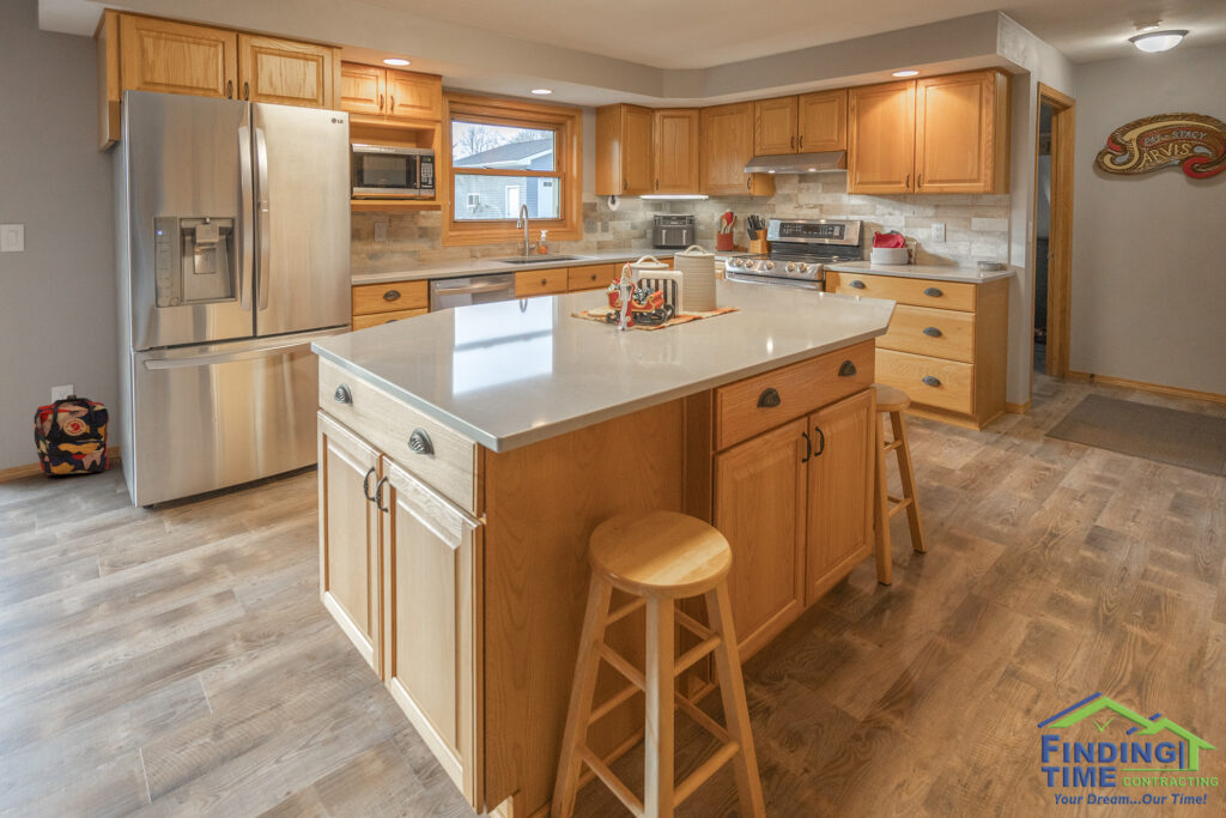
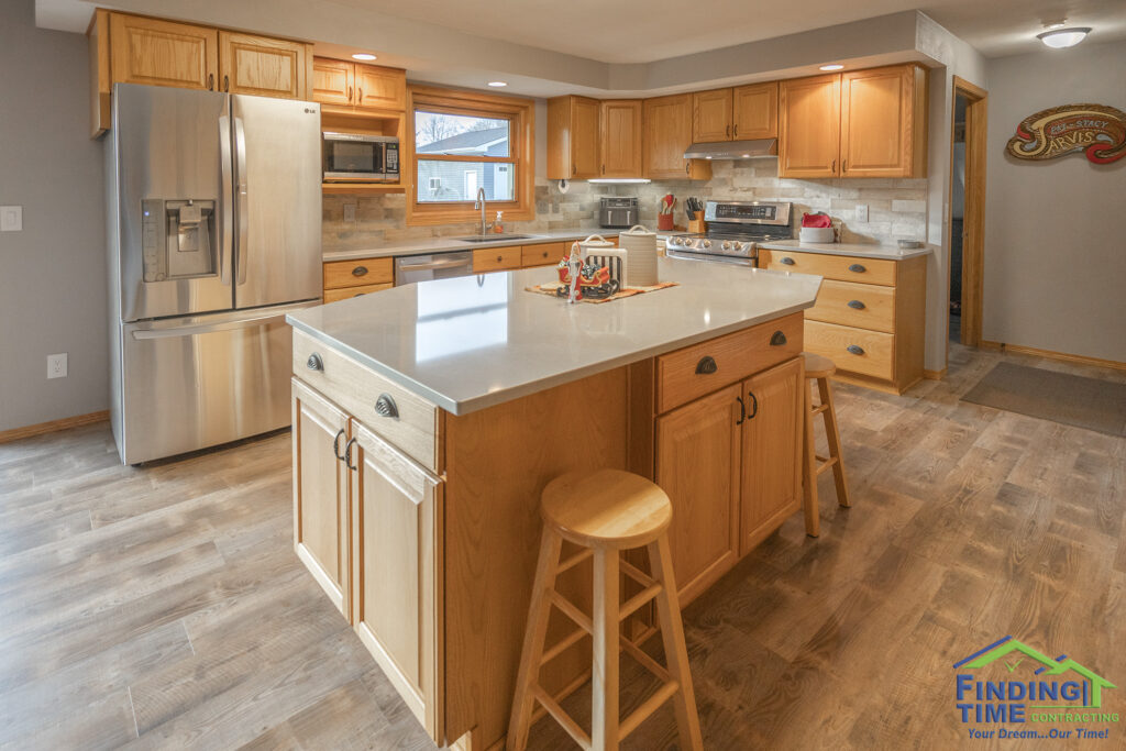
- backpack [32,394,110,477]
